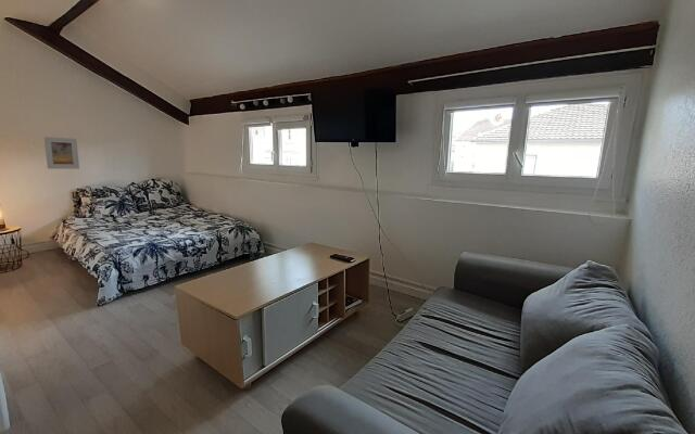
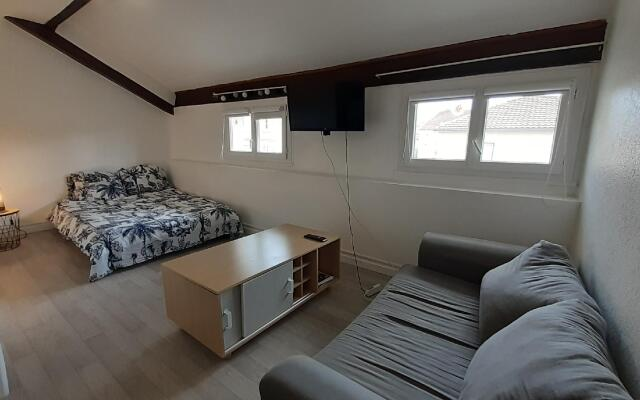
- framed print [43,136,80,170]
